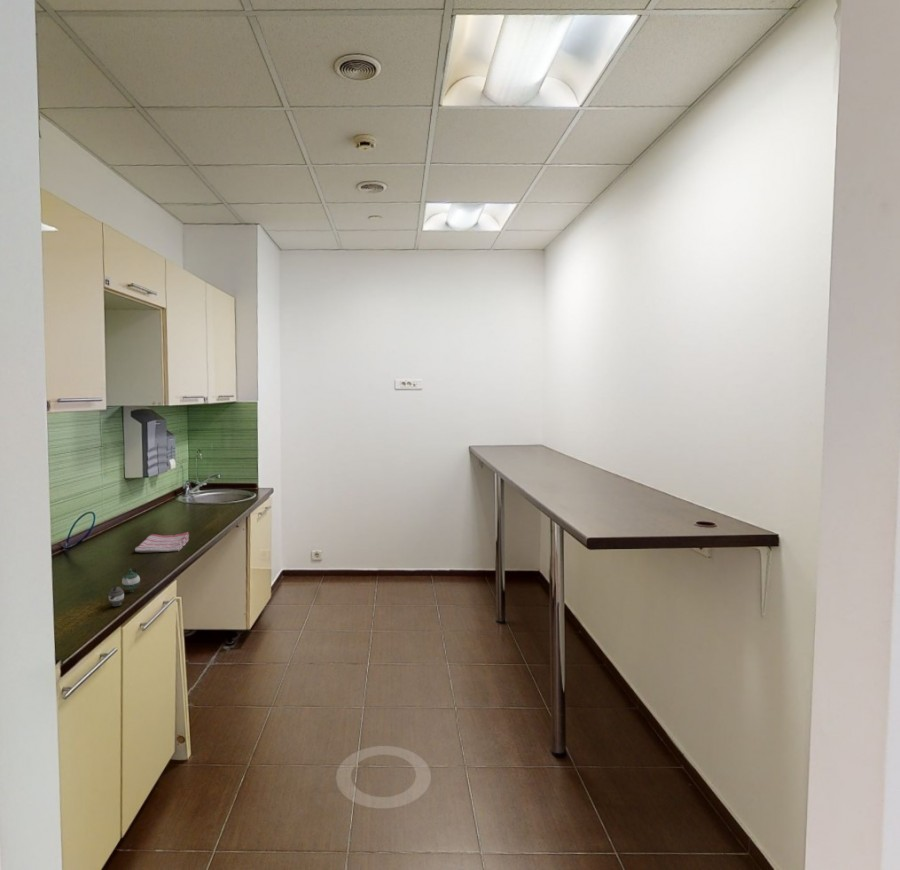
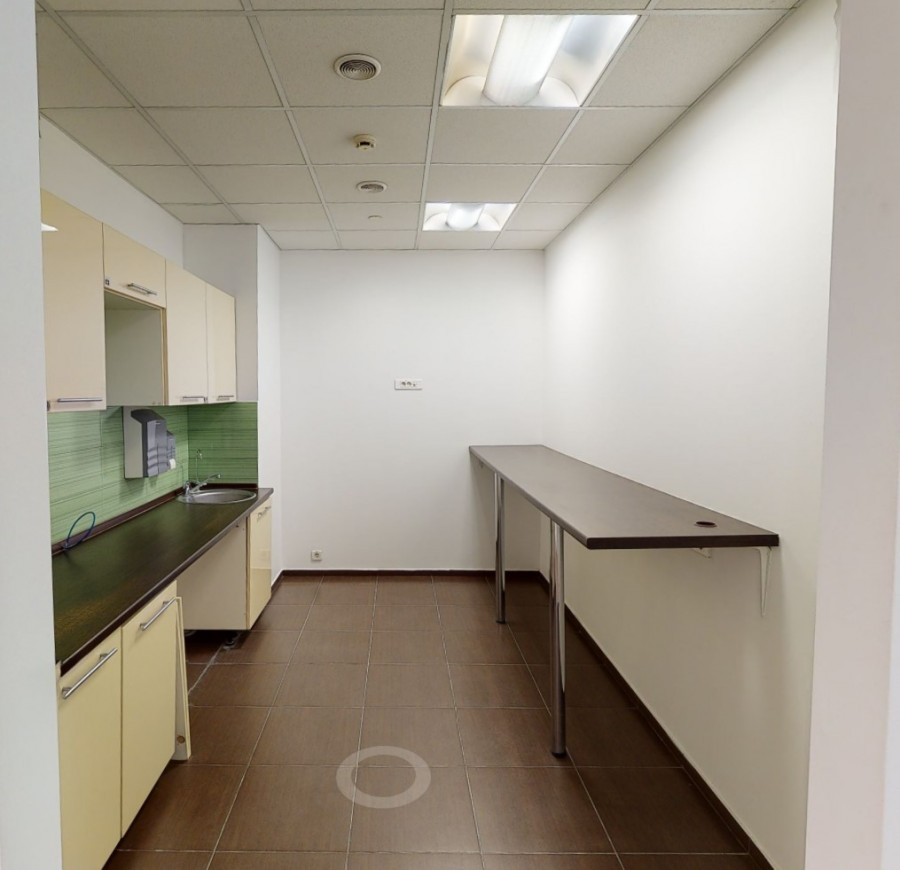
- teapot [108,567,141,607]
- dish towel [134,531,190,553]
